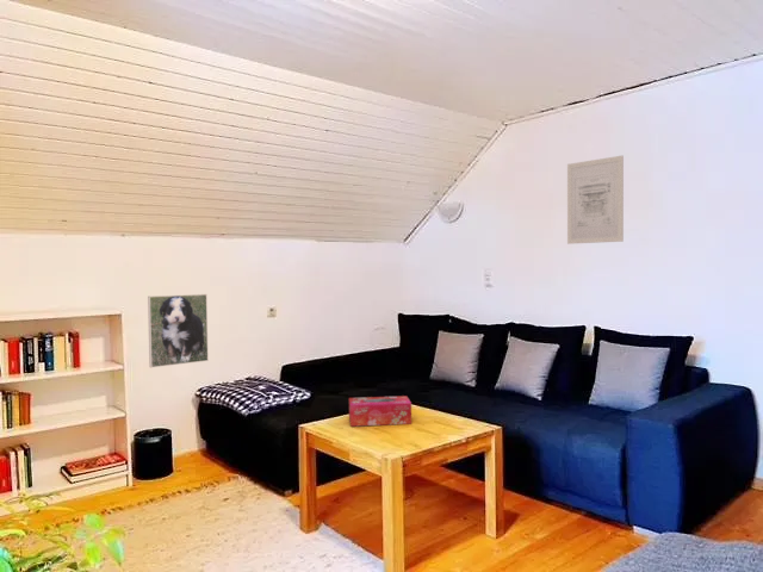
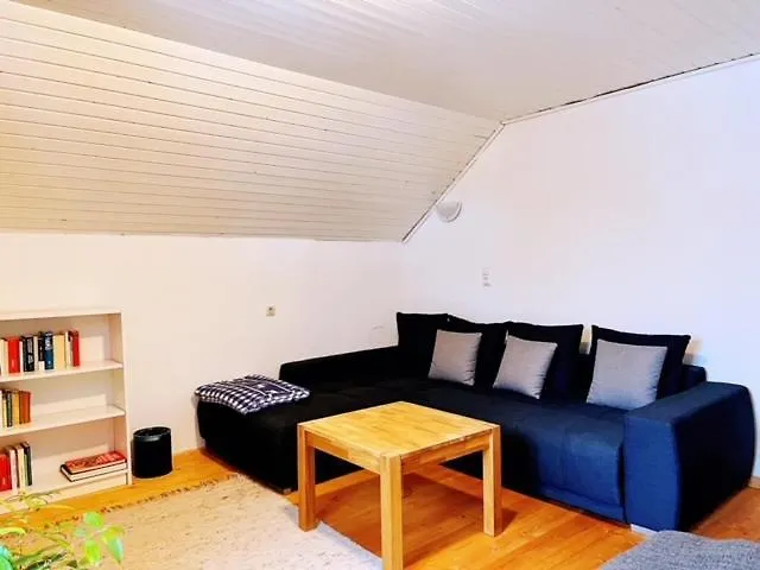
- tissue box [348,394,412,428]
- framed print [147,293,210,368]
- wall art [566,155,625,245]
